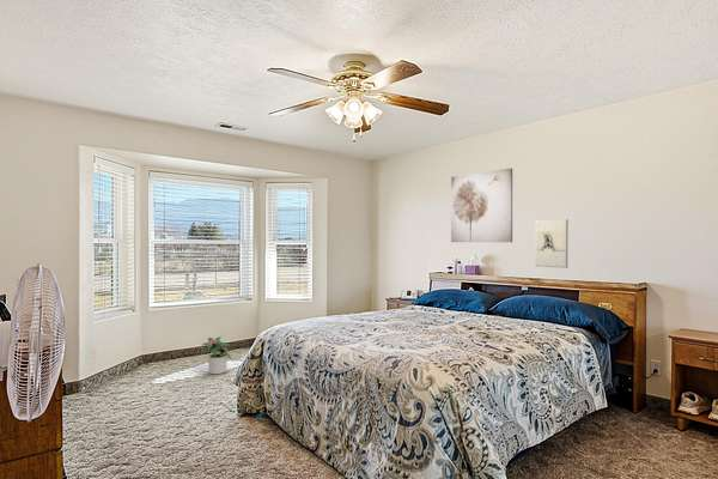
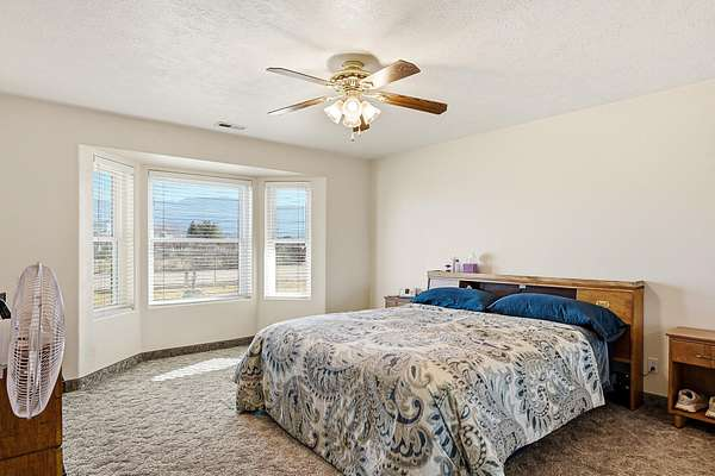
- potted plant [200,335,232,375]
- wall sculpture [534,218,570,269]
- wall art [450,168,513,243]
